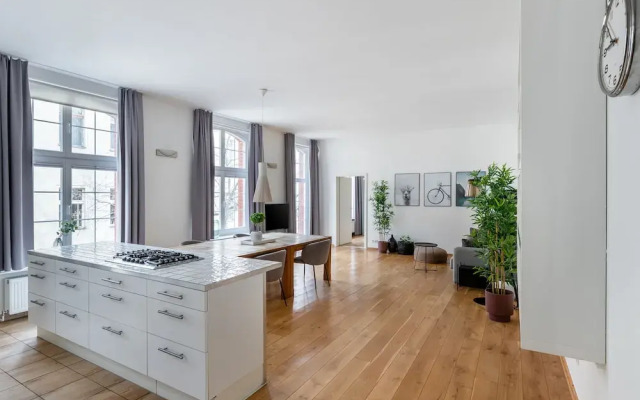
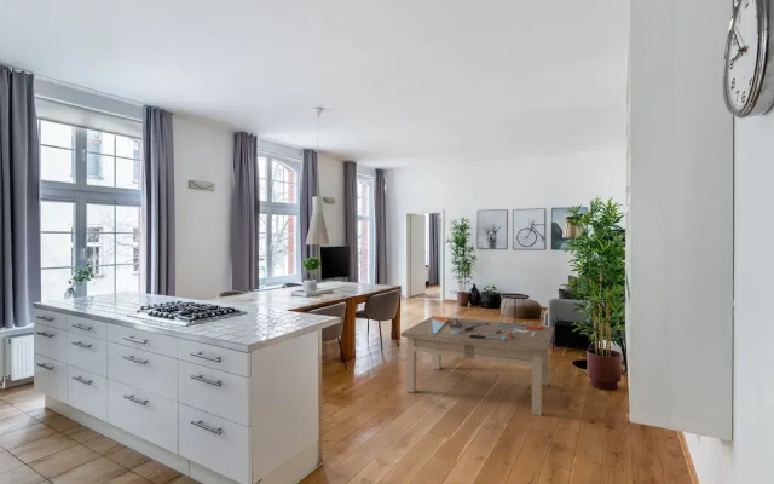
+ coffee table [400,315,555,417]
